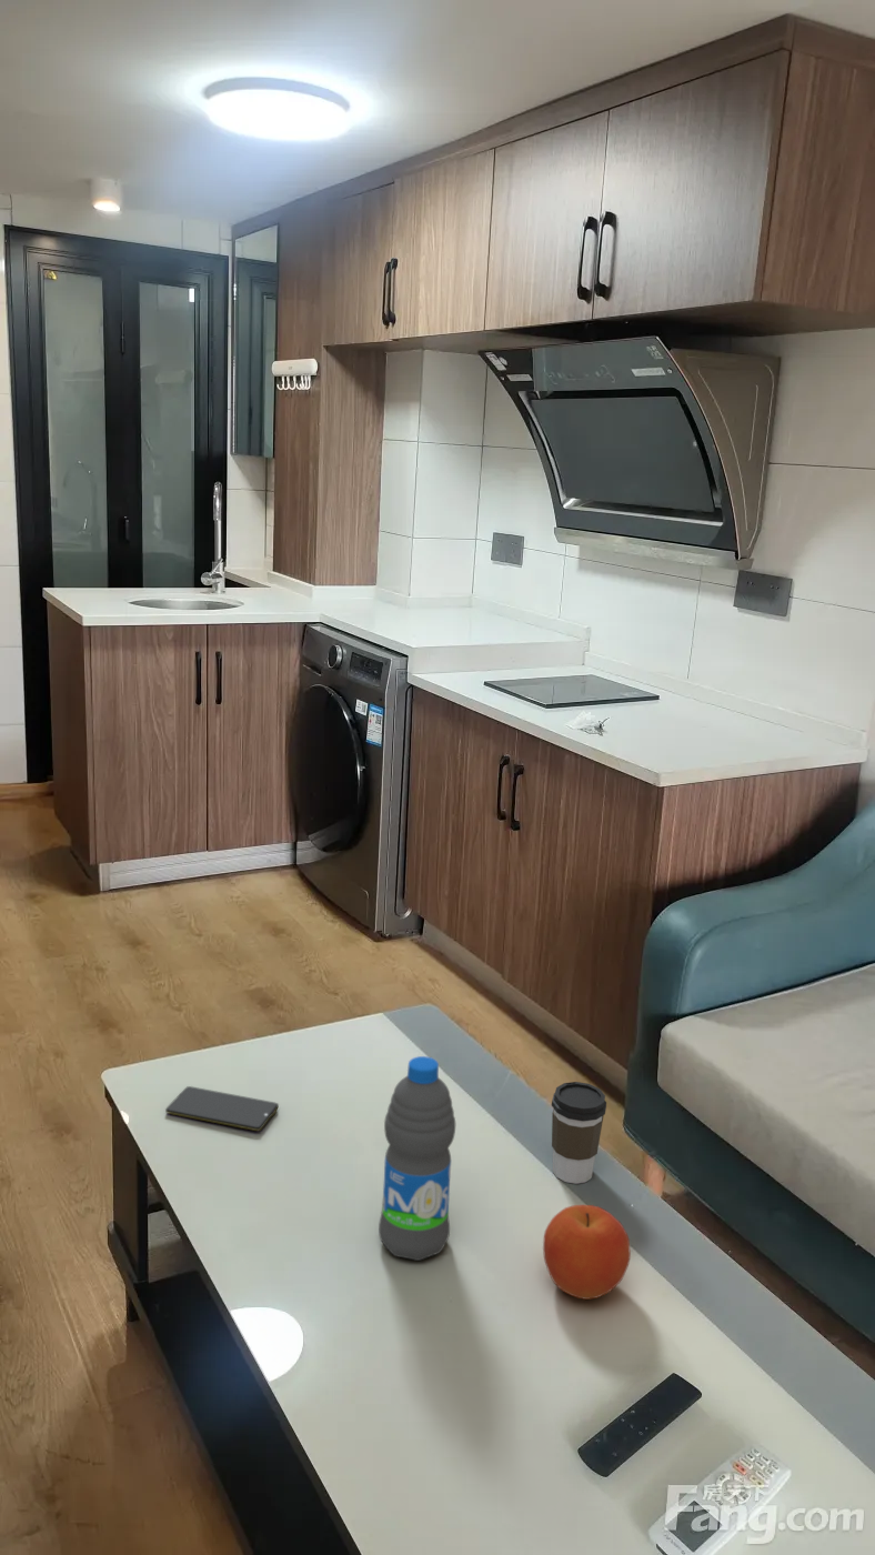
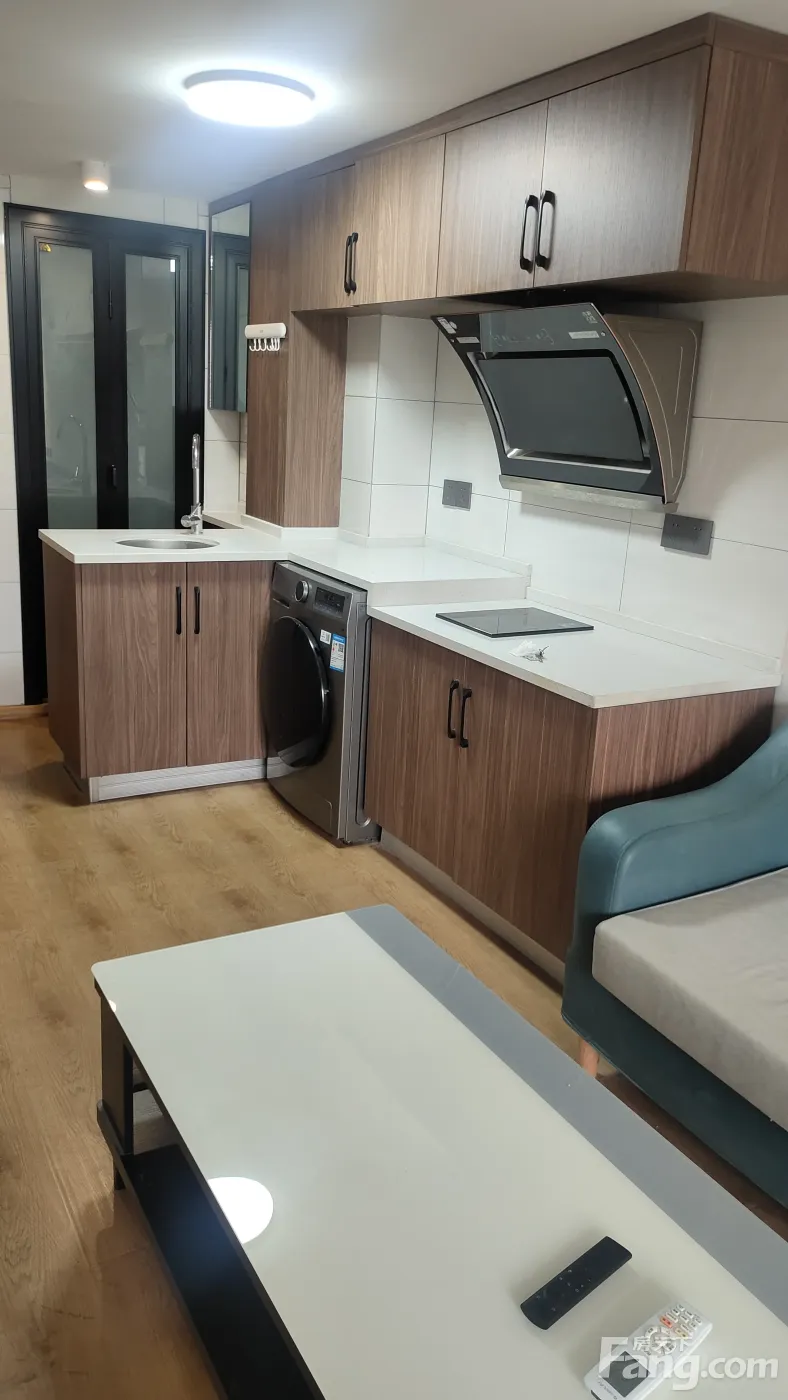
- coffee cup [551,1081,607,1185]
- water bottle [378,1055,456,1262]
- fruit [542,1204,632,1301]
- smartphone [164,1085,280,1132]
